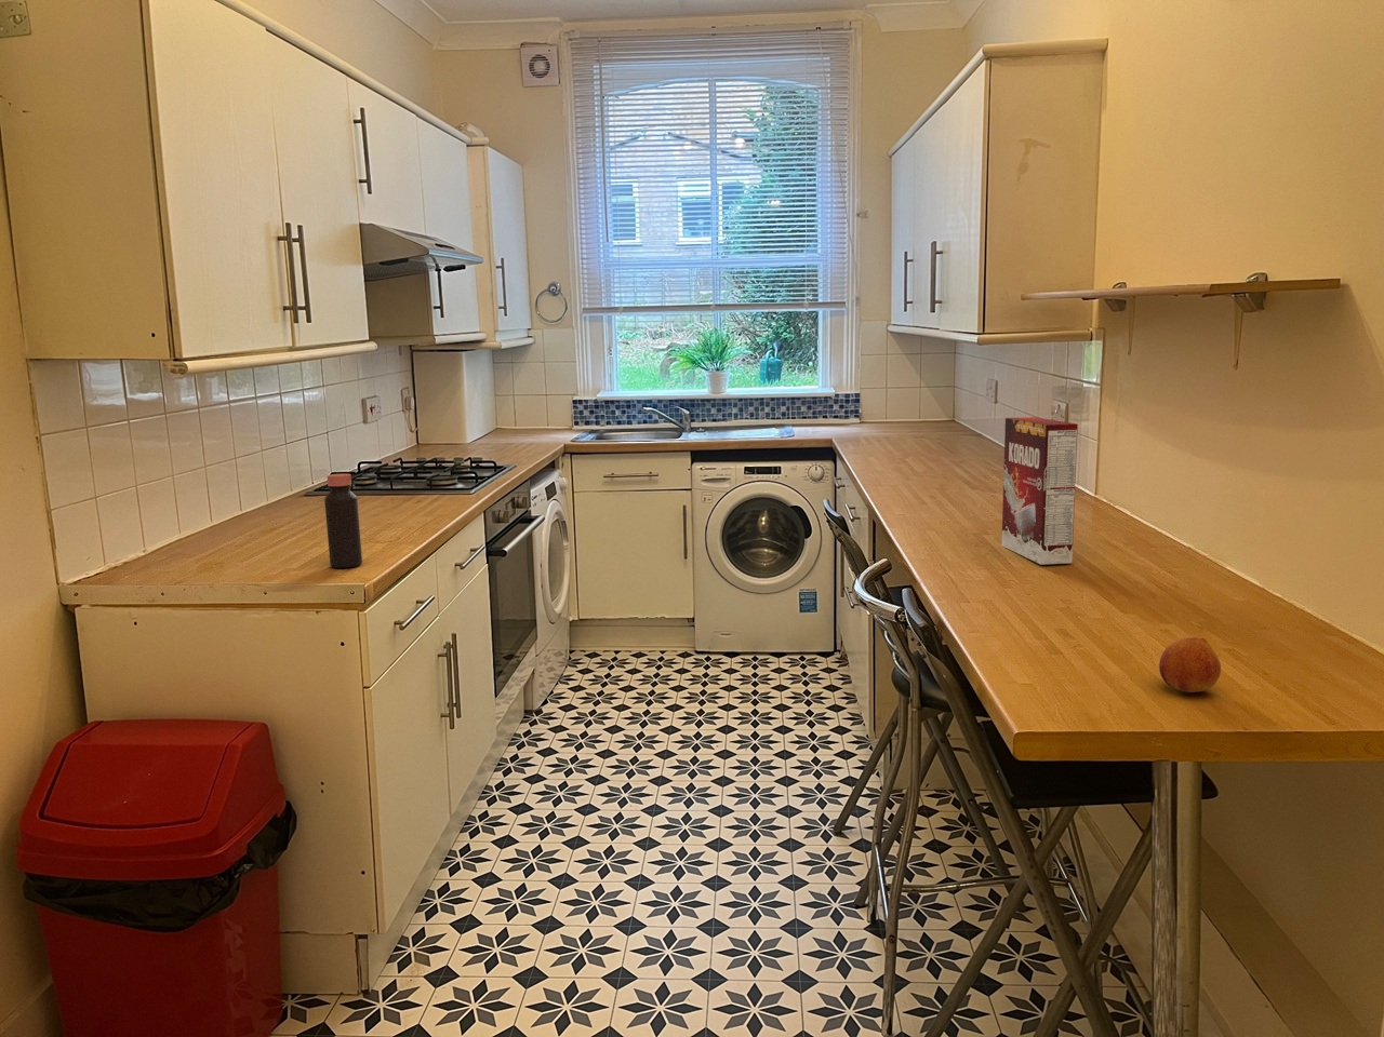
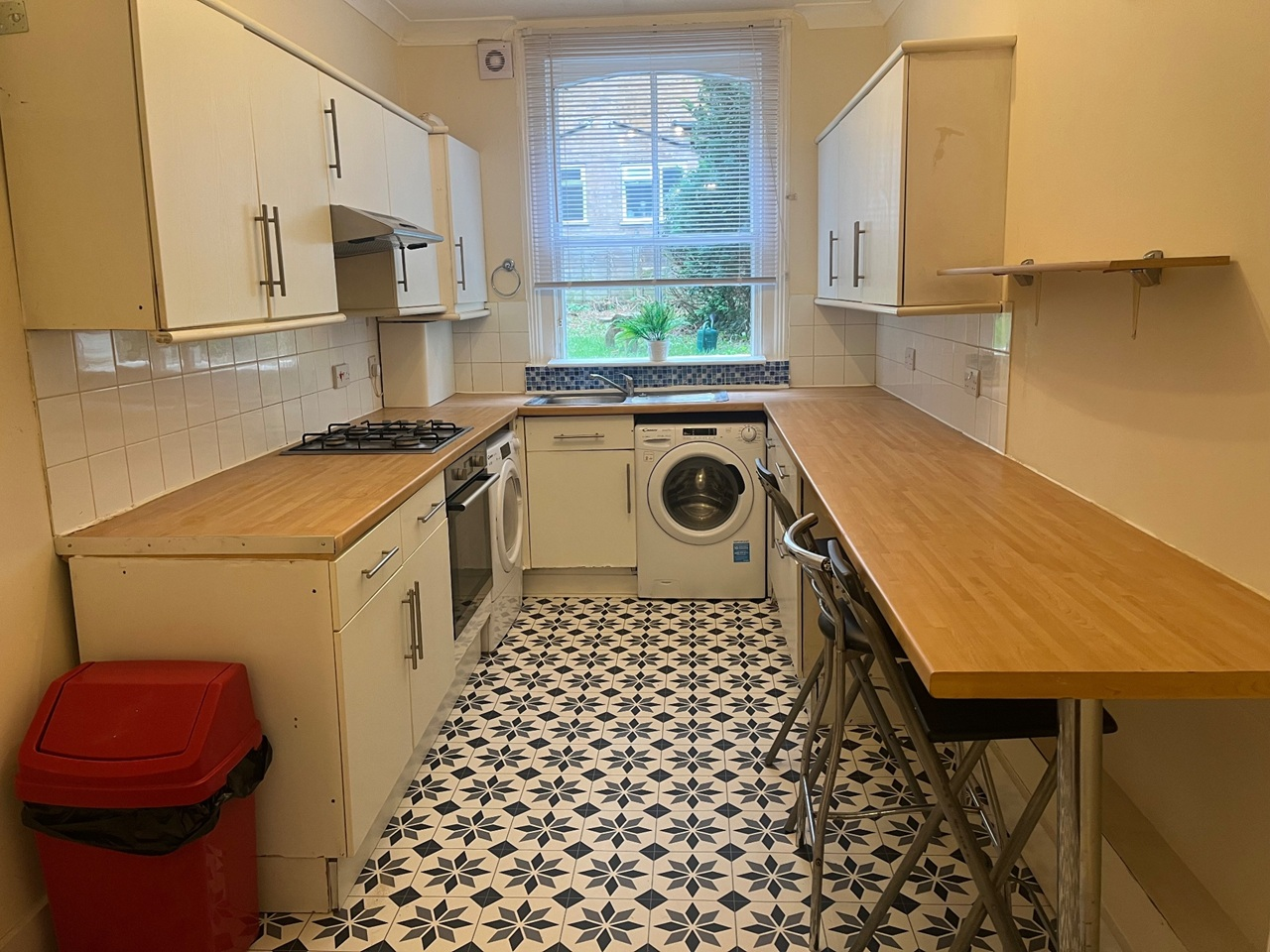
- cereal box [1000,416,1079,566]
- fruit [1158,636,1222,694]
- bottle [324,473,363,570]
